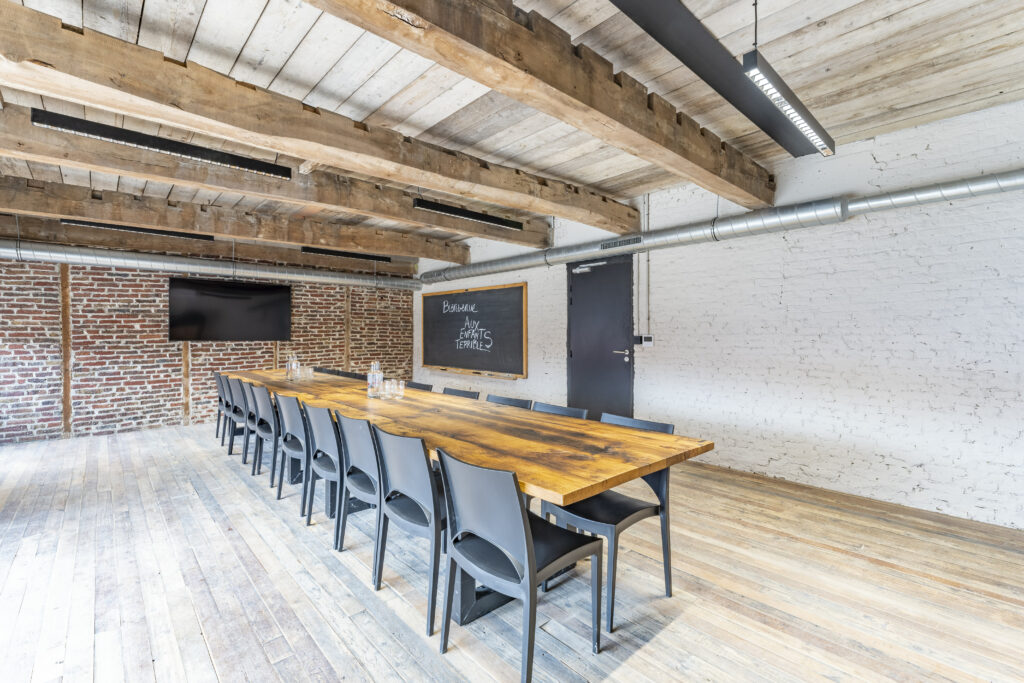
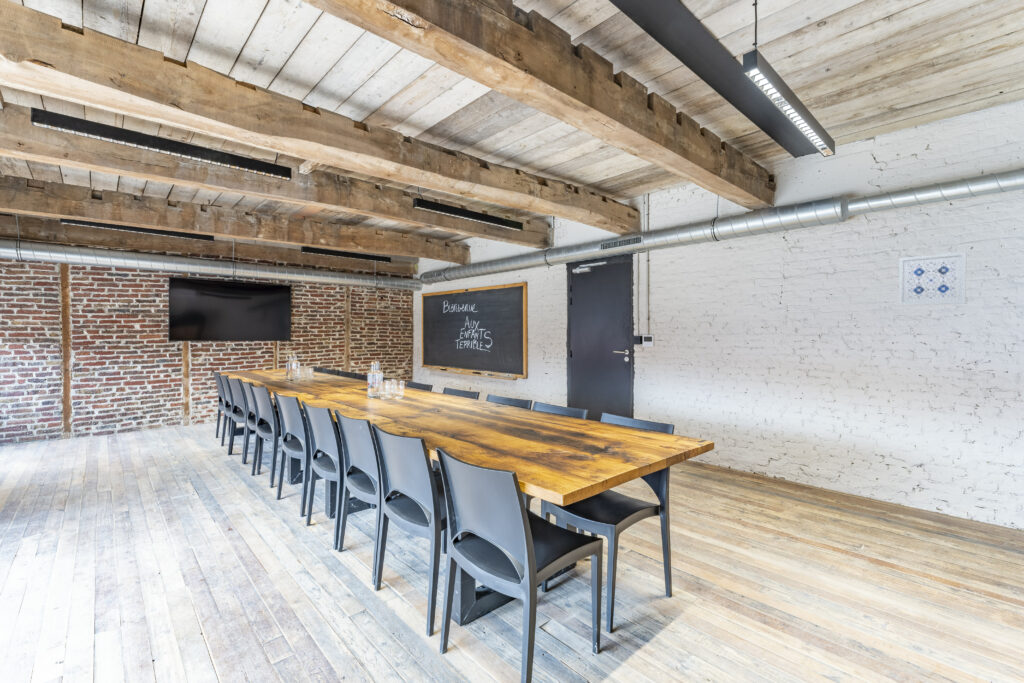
+ wall art [898,251,967,307]
